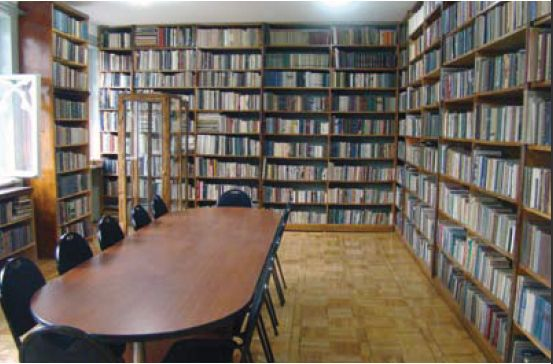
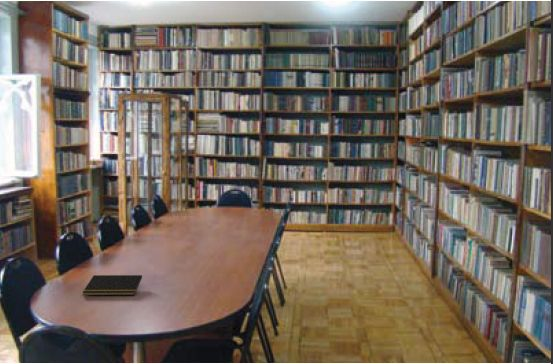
+ notepad [81,274,143,296]
